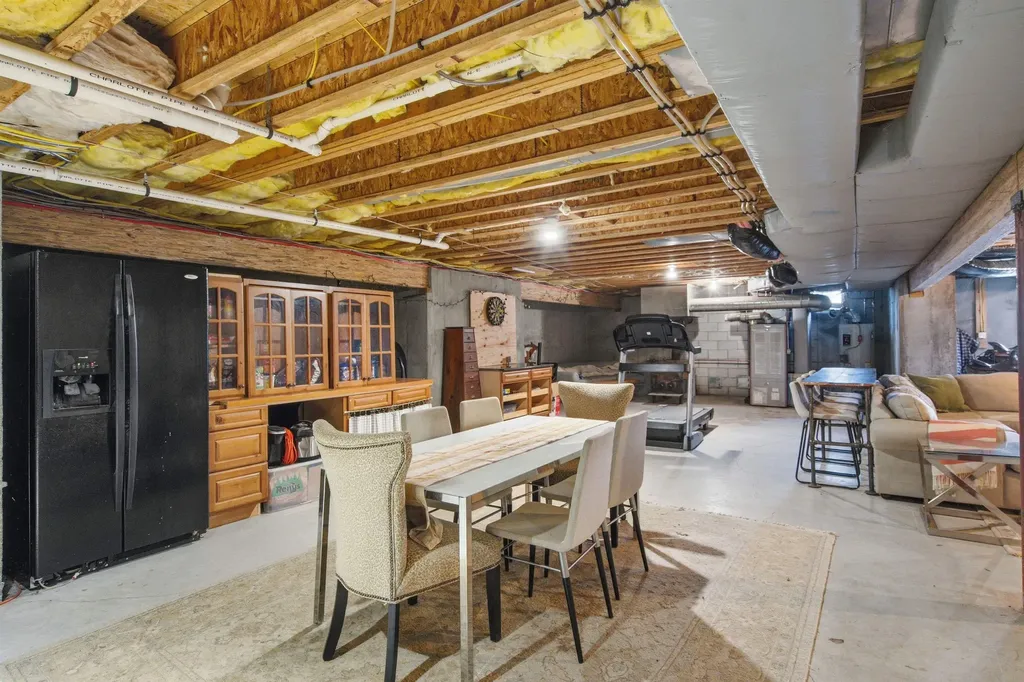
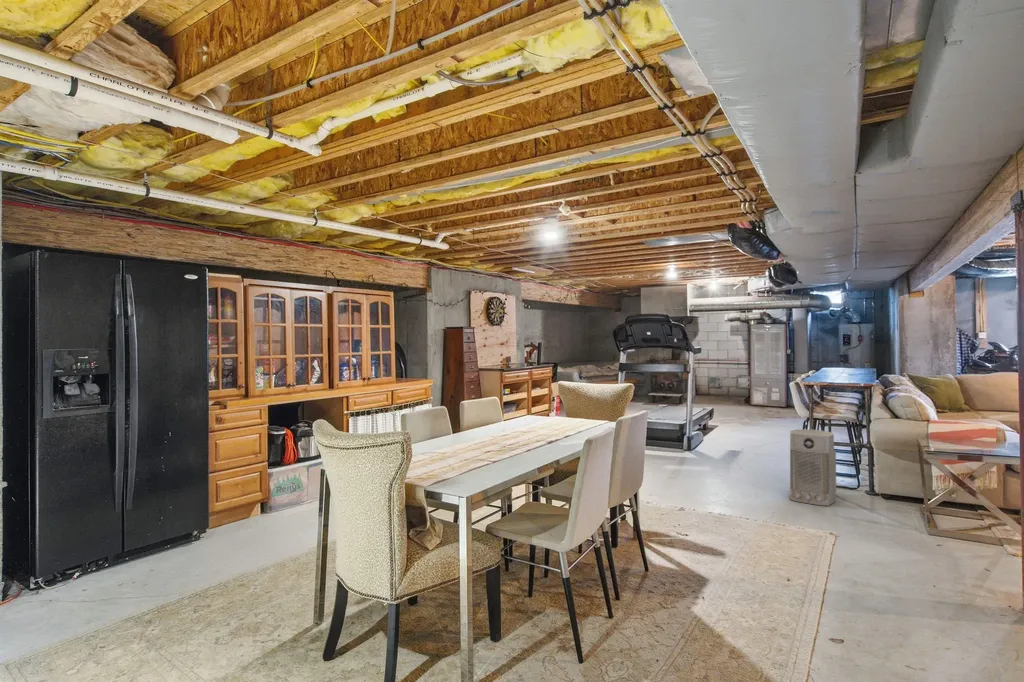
+ air purifier [789,428,837,507]
